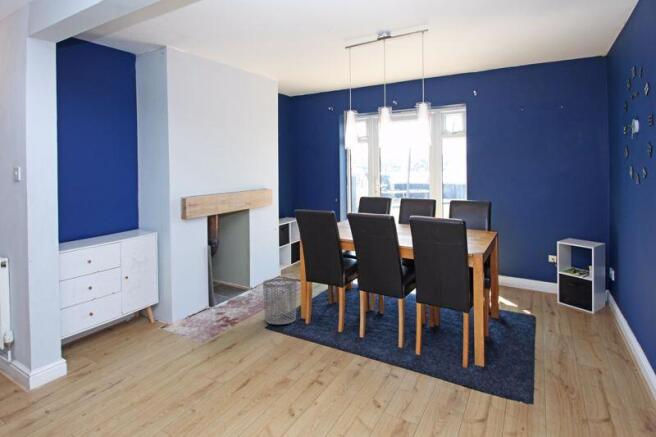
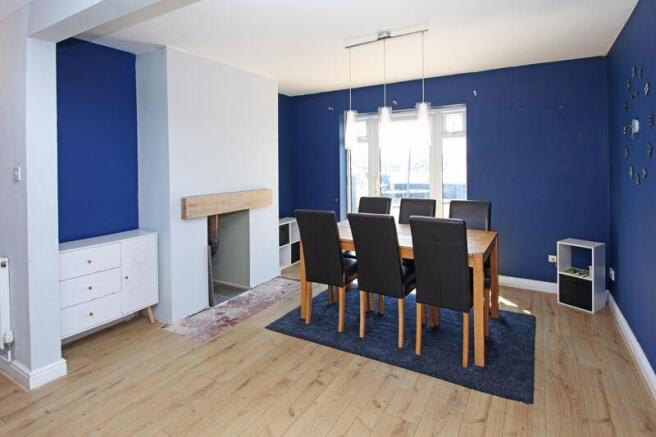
- waste bin [262,277,298,326]
